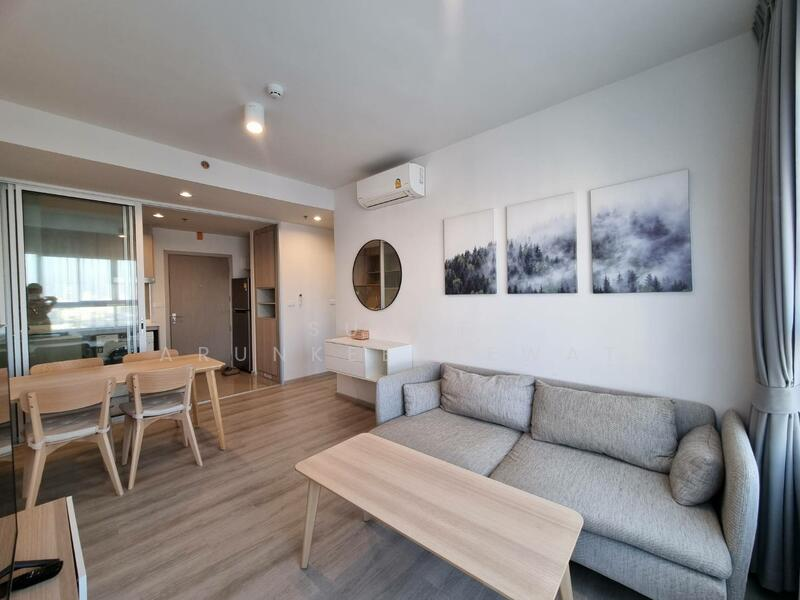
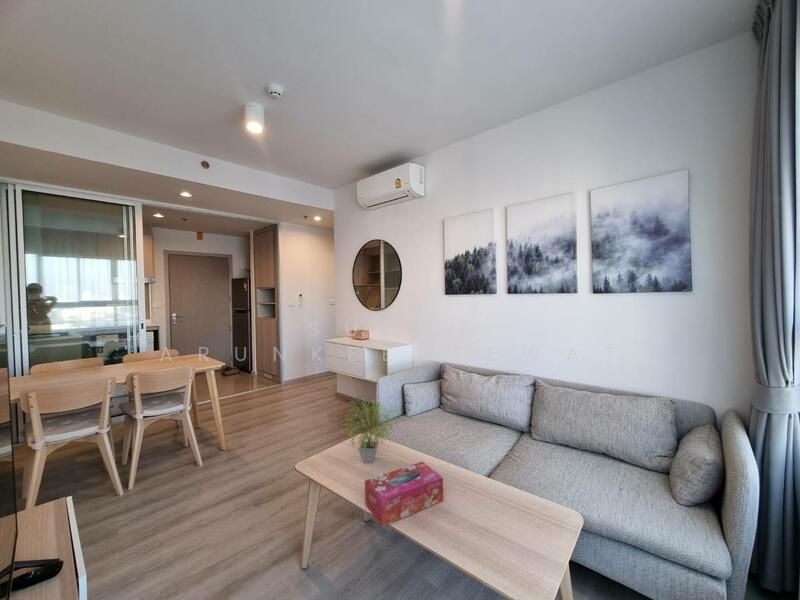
+ tissue box [364,460,444,527]
+ potted plant [342,394,400,463]
